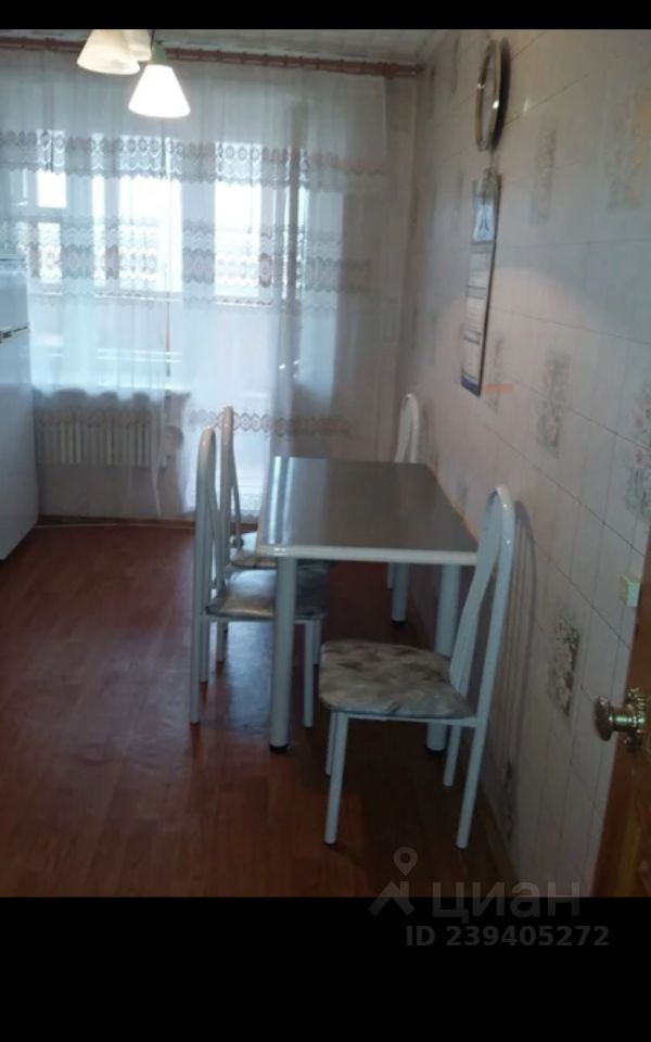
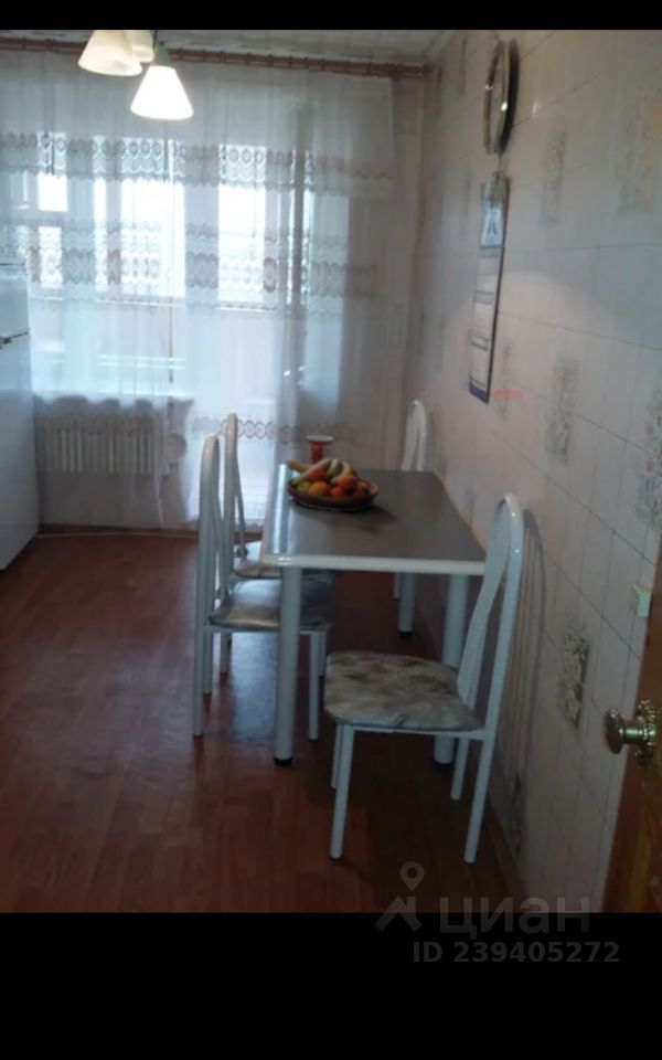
+ mug [306,434,334,465]
+ fruit bowl [285,457,381,512]
